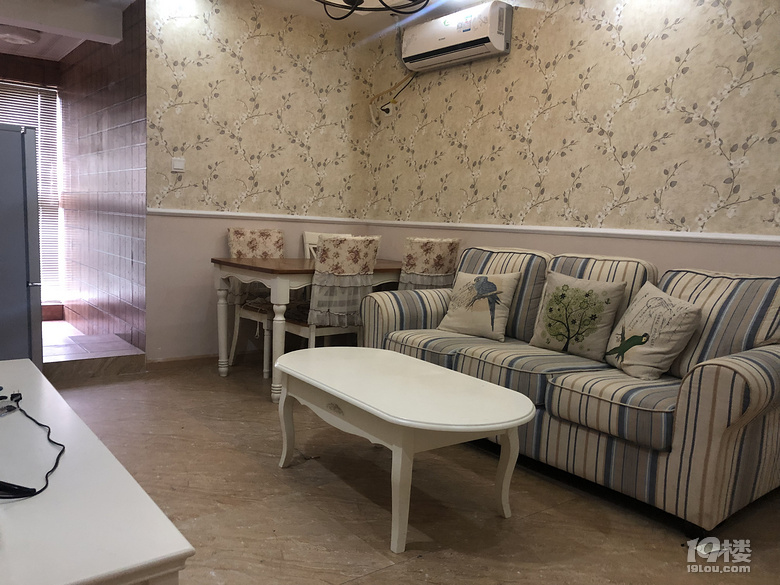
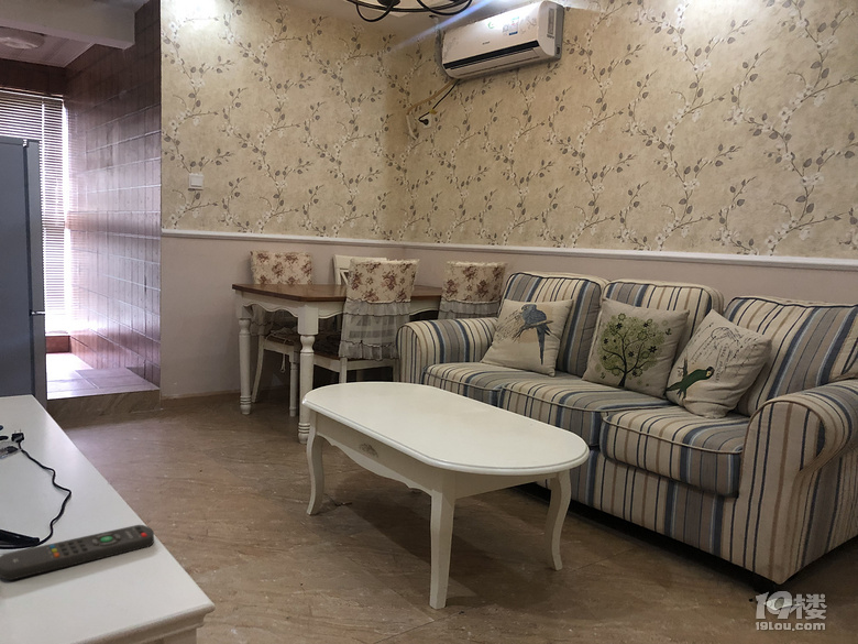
+ remote control [0,524,155,581]
